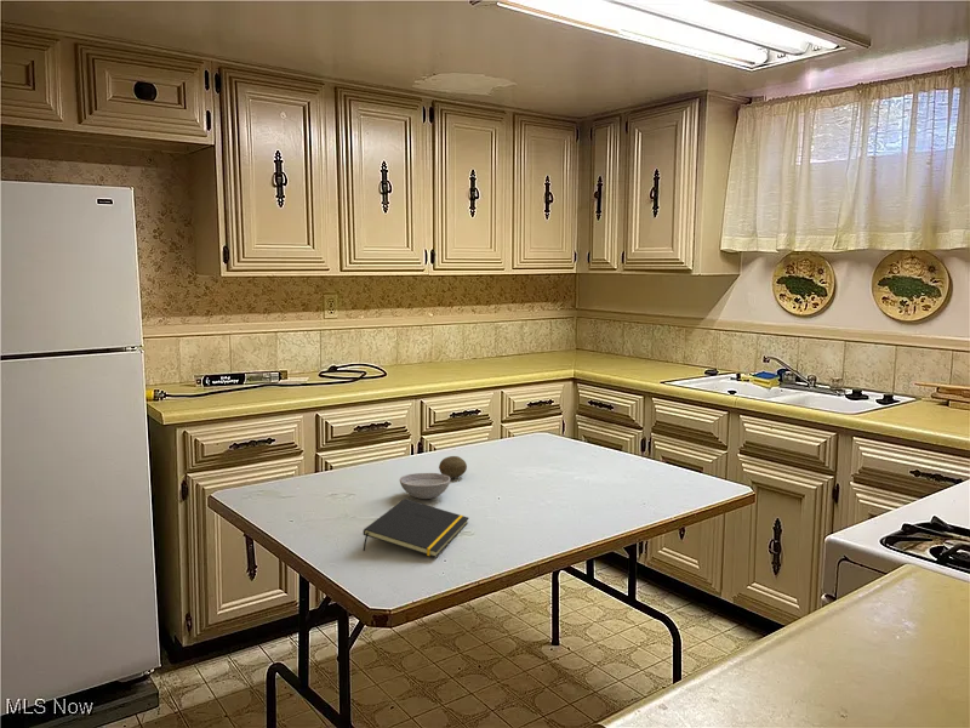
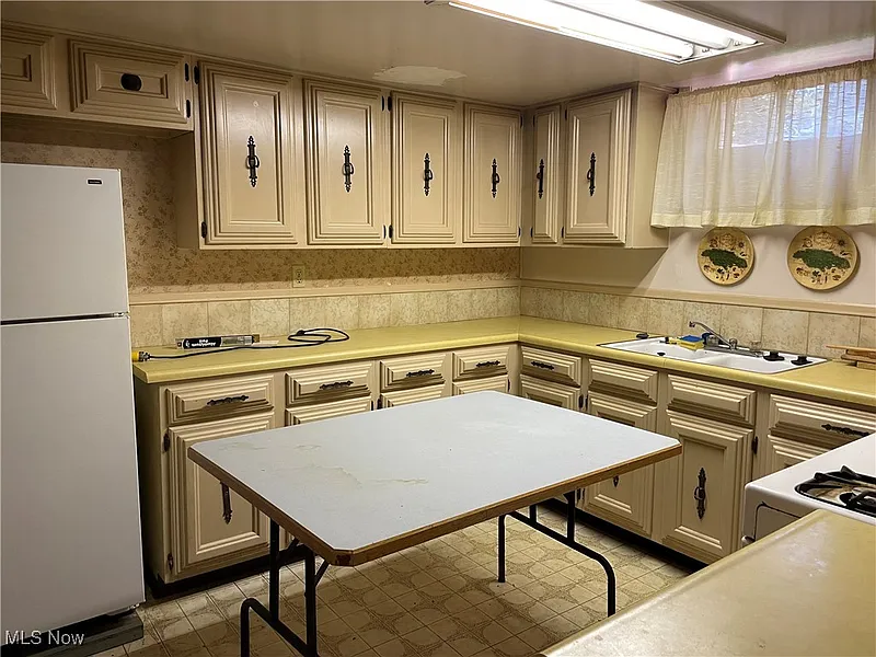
- notepad [361,497,470,558]
- bowl [399,472,451,500]
- fruit [438,455,468,479]
